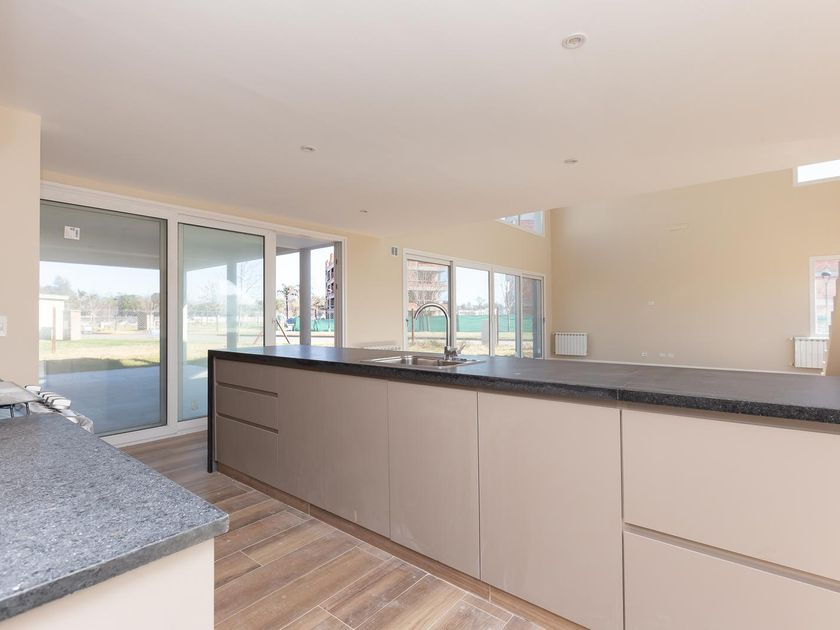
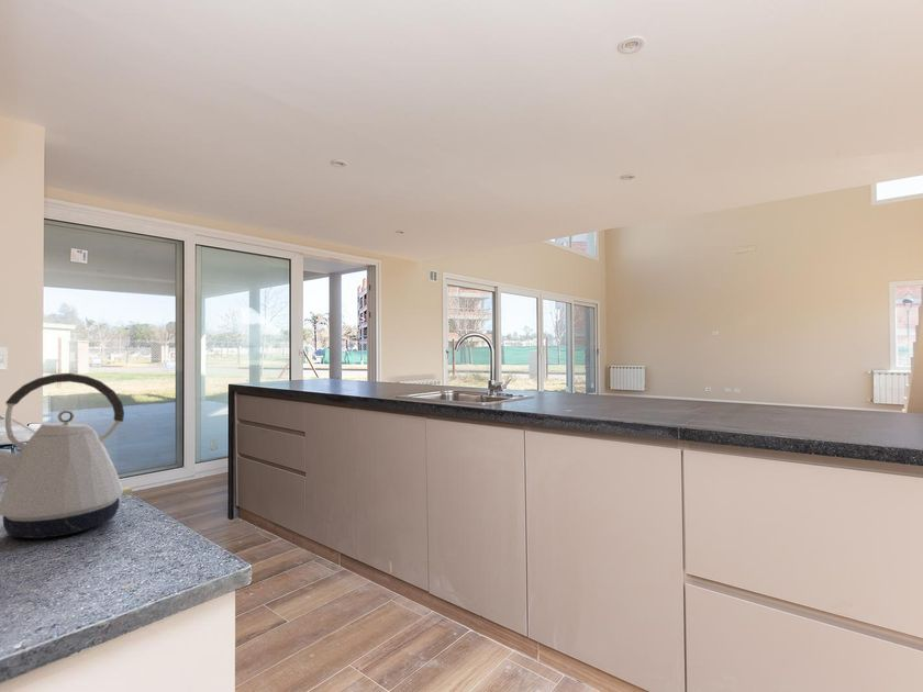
+ kettle [0,372,133,539]
